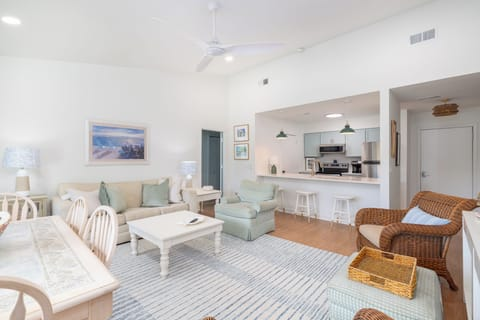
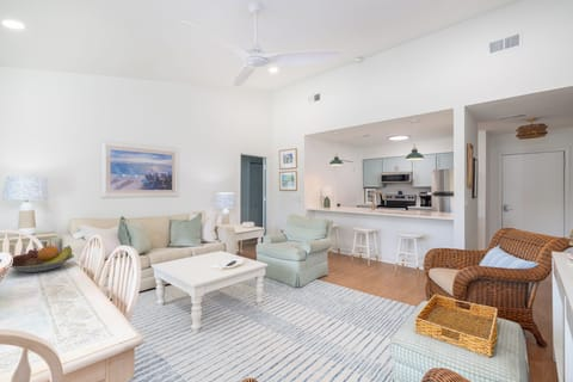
+ fruit bowl [10,245,75,273]
